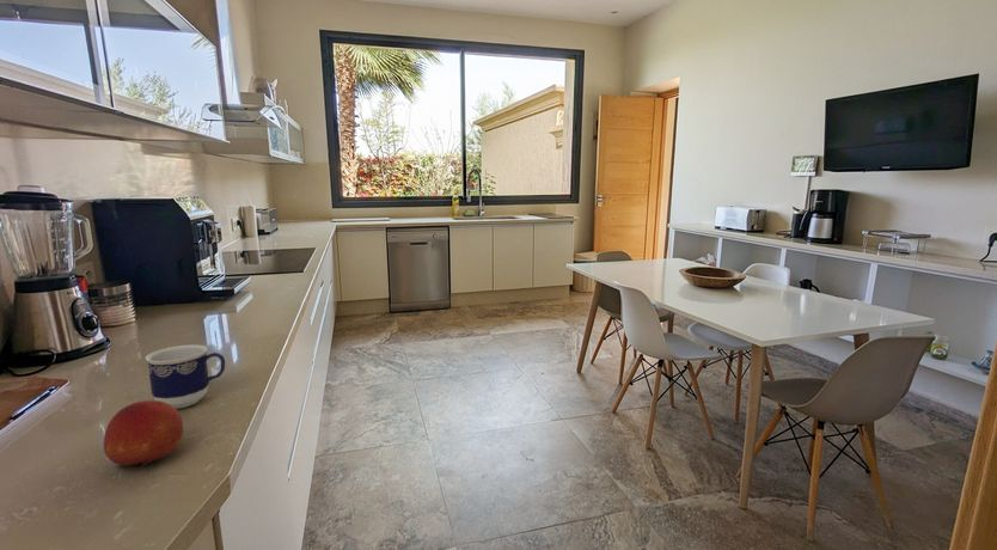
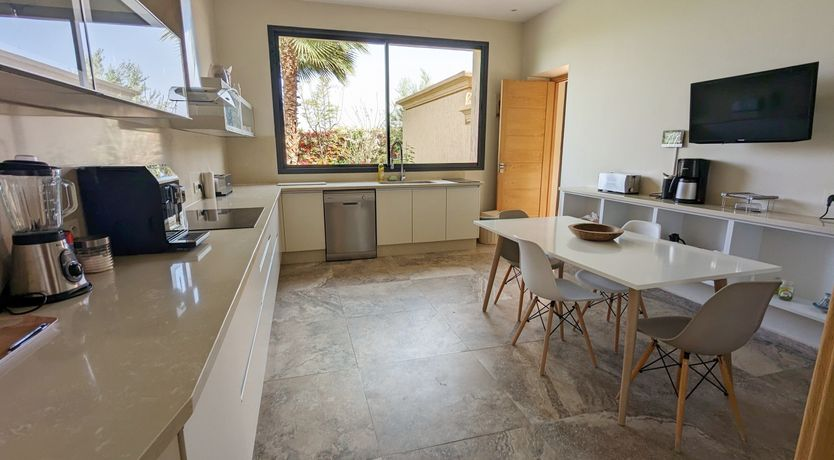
- cup [145,343,226,410]
- fruit [103,399,184,470]
